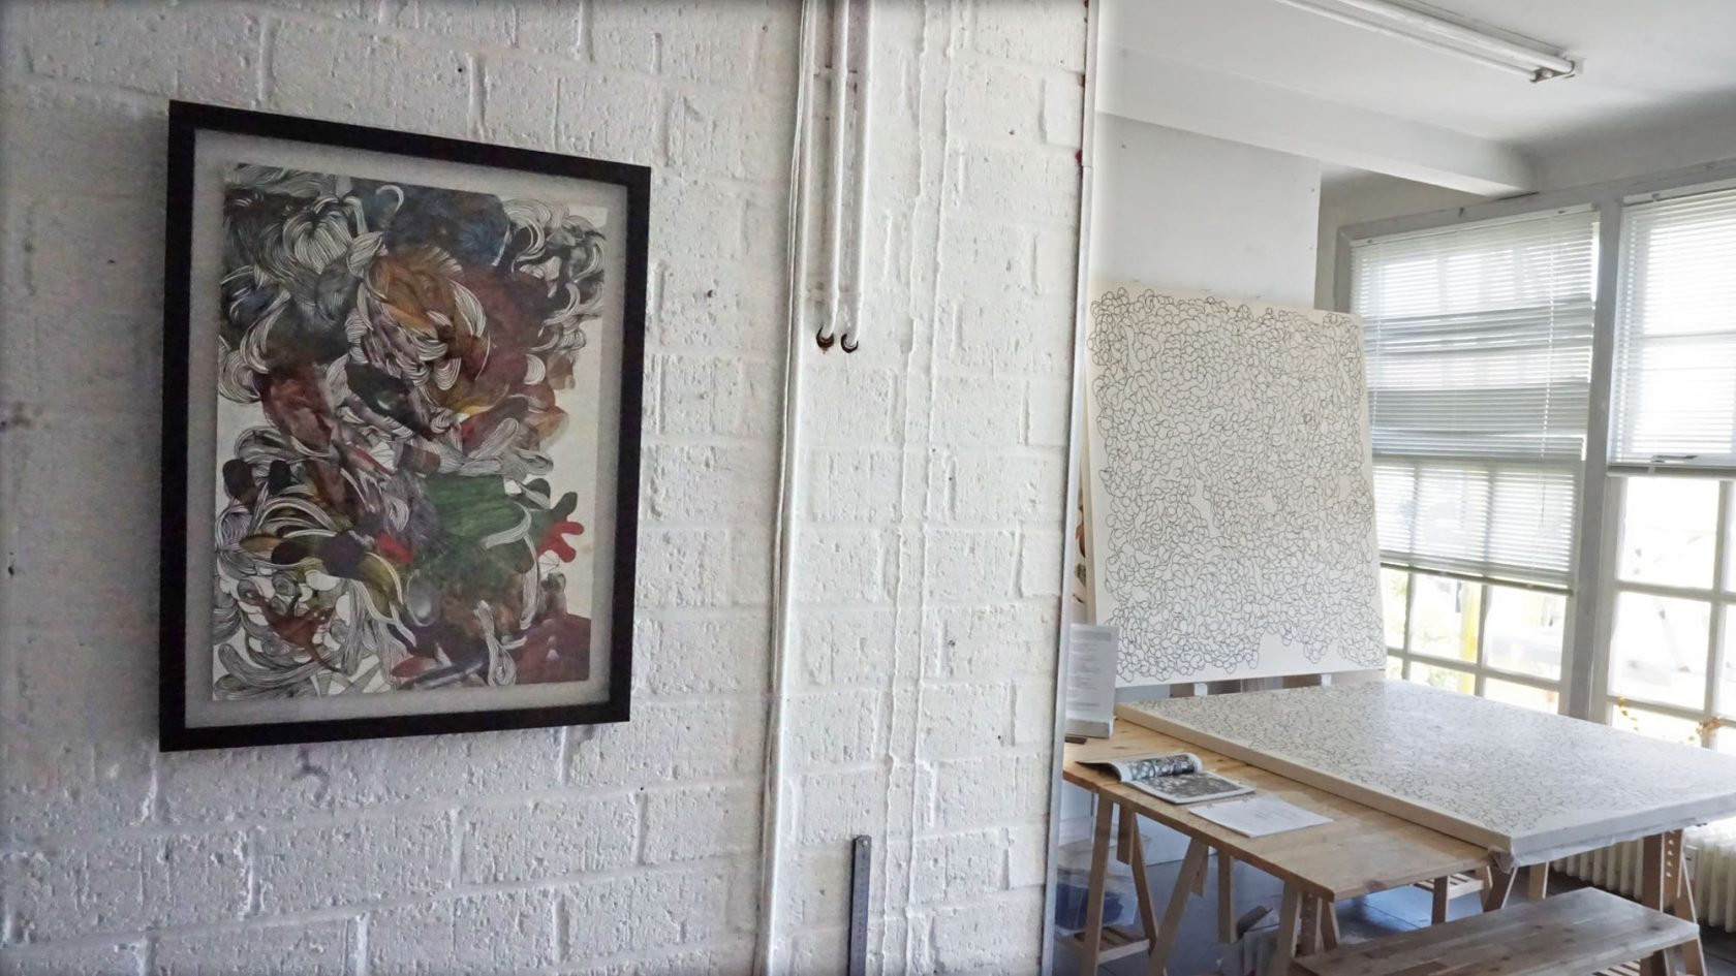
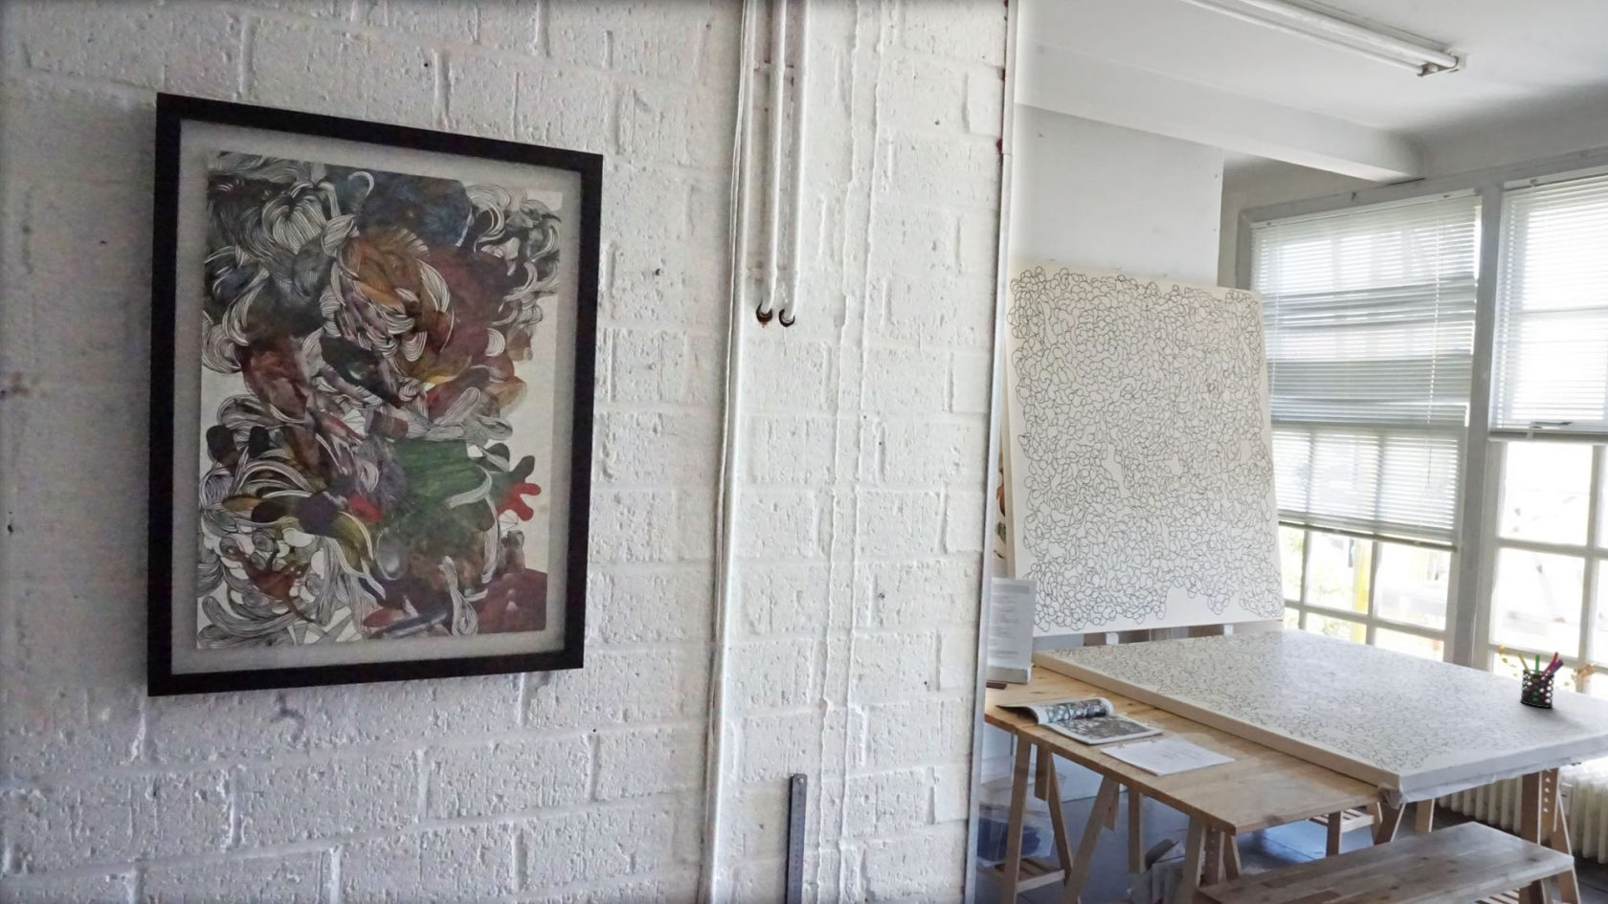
+ pen holder [1515,650,1565,709]
